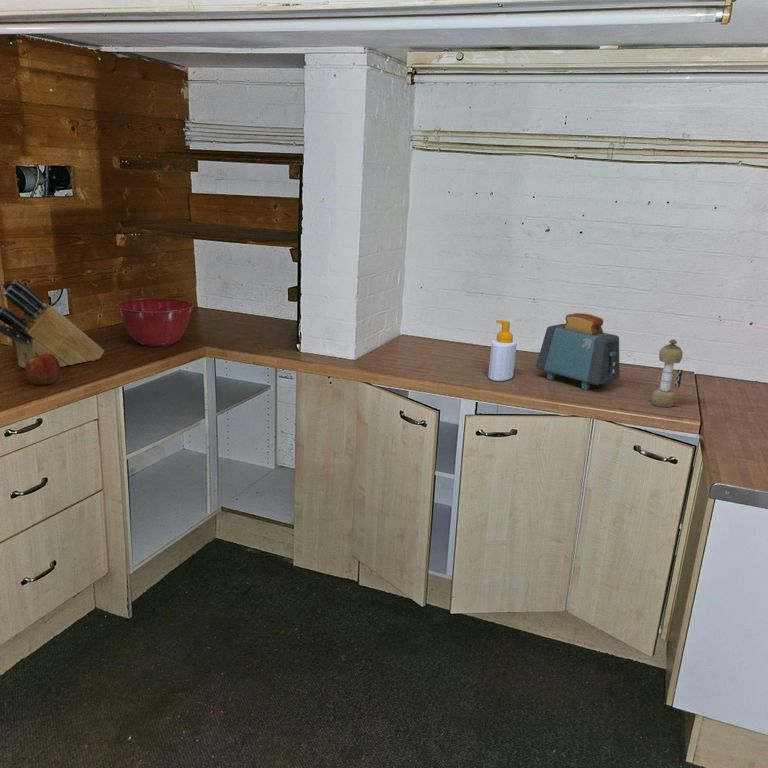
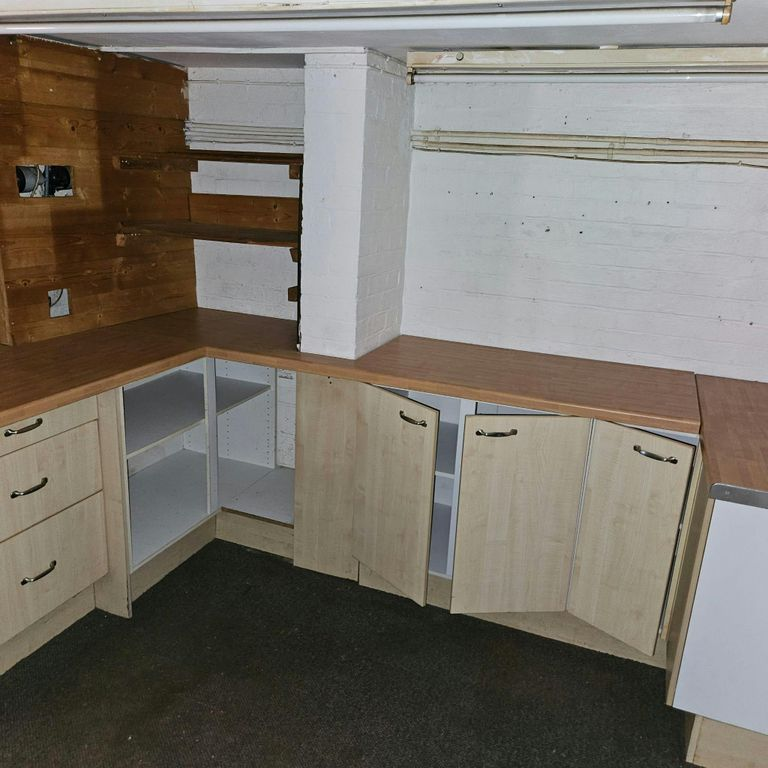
- toaster [535,312,621,391]
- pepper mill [650,338,684,408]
- knife block [0,278,105,369]
- apple [24,352,62,386]
- soap bottle [487,319,518,382]
- mixing bowl [116,297,195,347]
